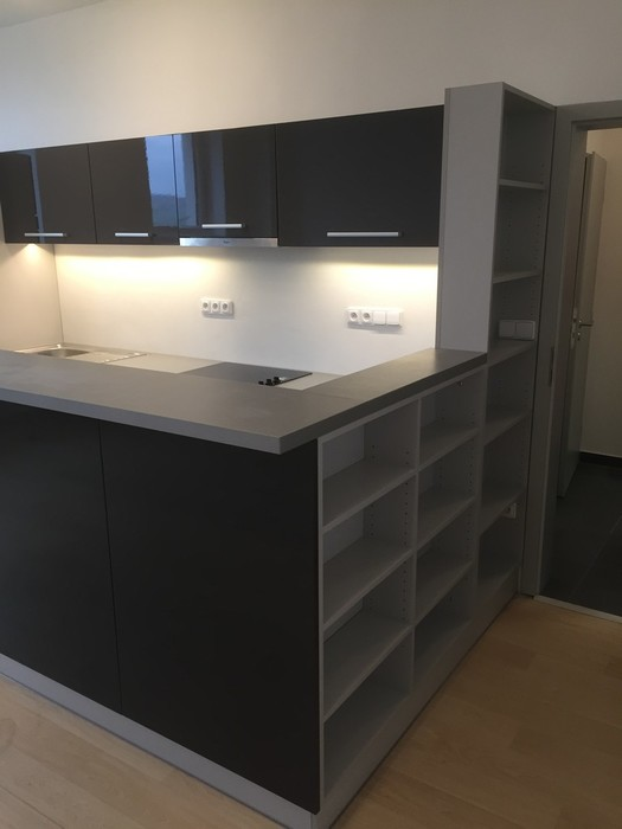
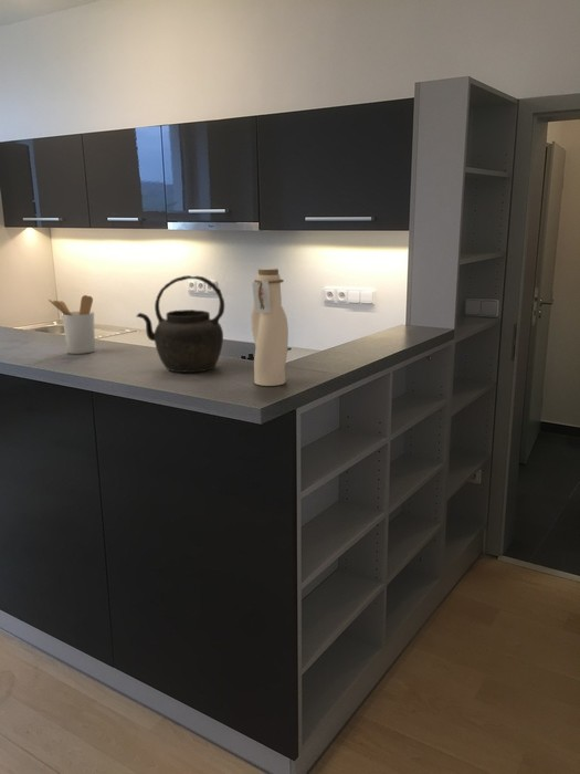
+ kettle [135,274,225,374]
+ utensil holder [49,294,96,355]
+ water bottle [250,268,289,387]
